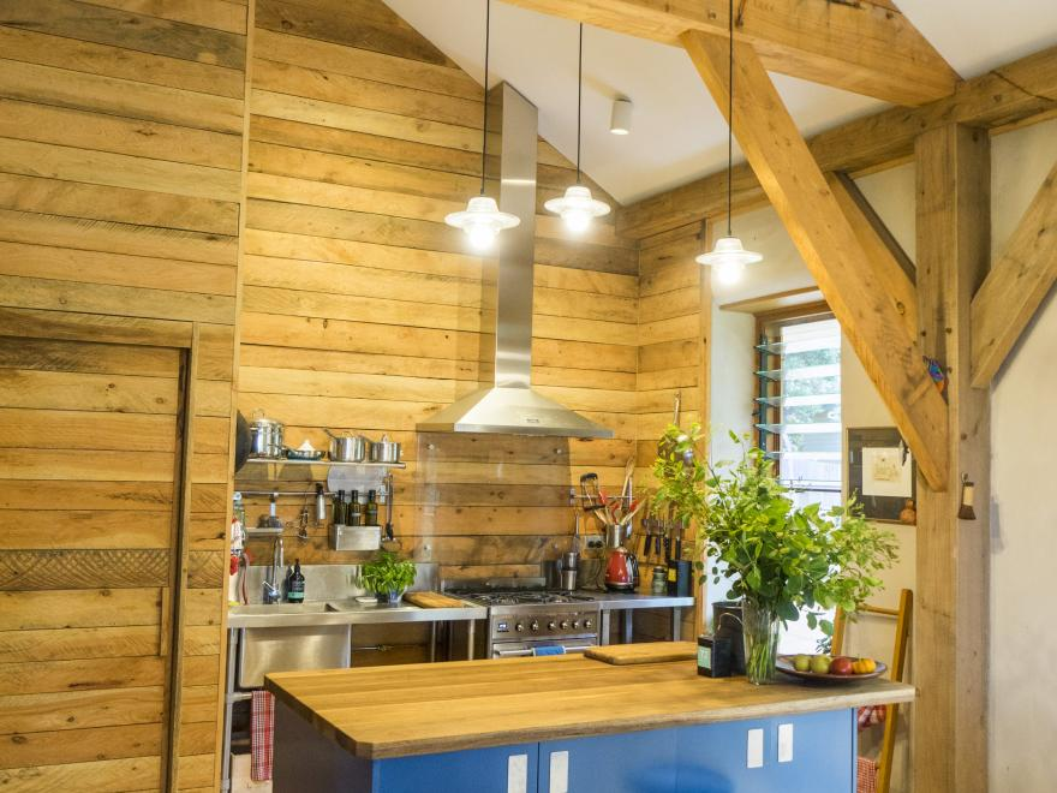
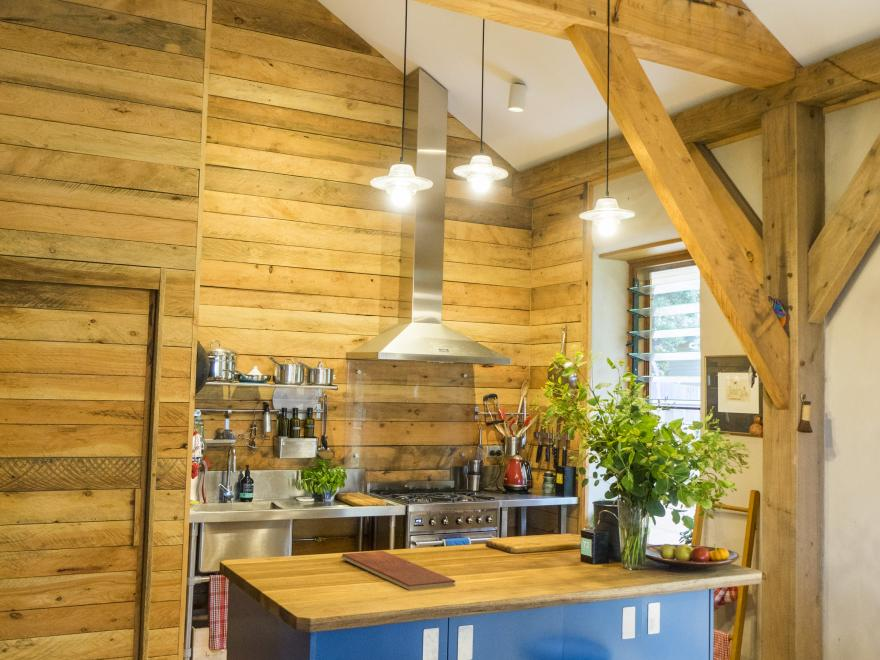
+ chopping board [340,550,456,591]
